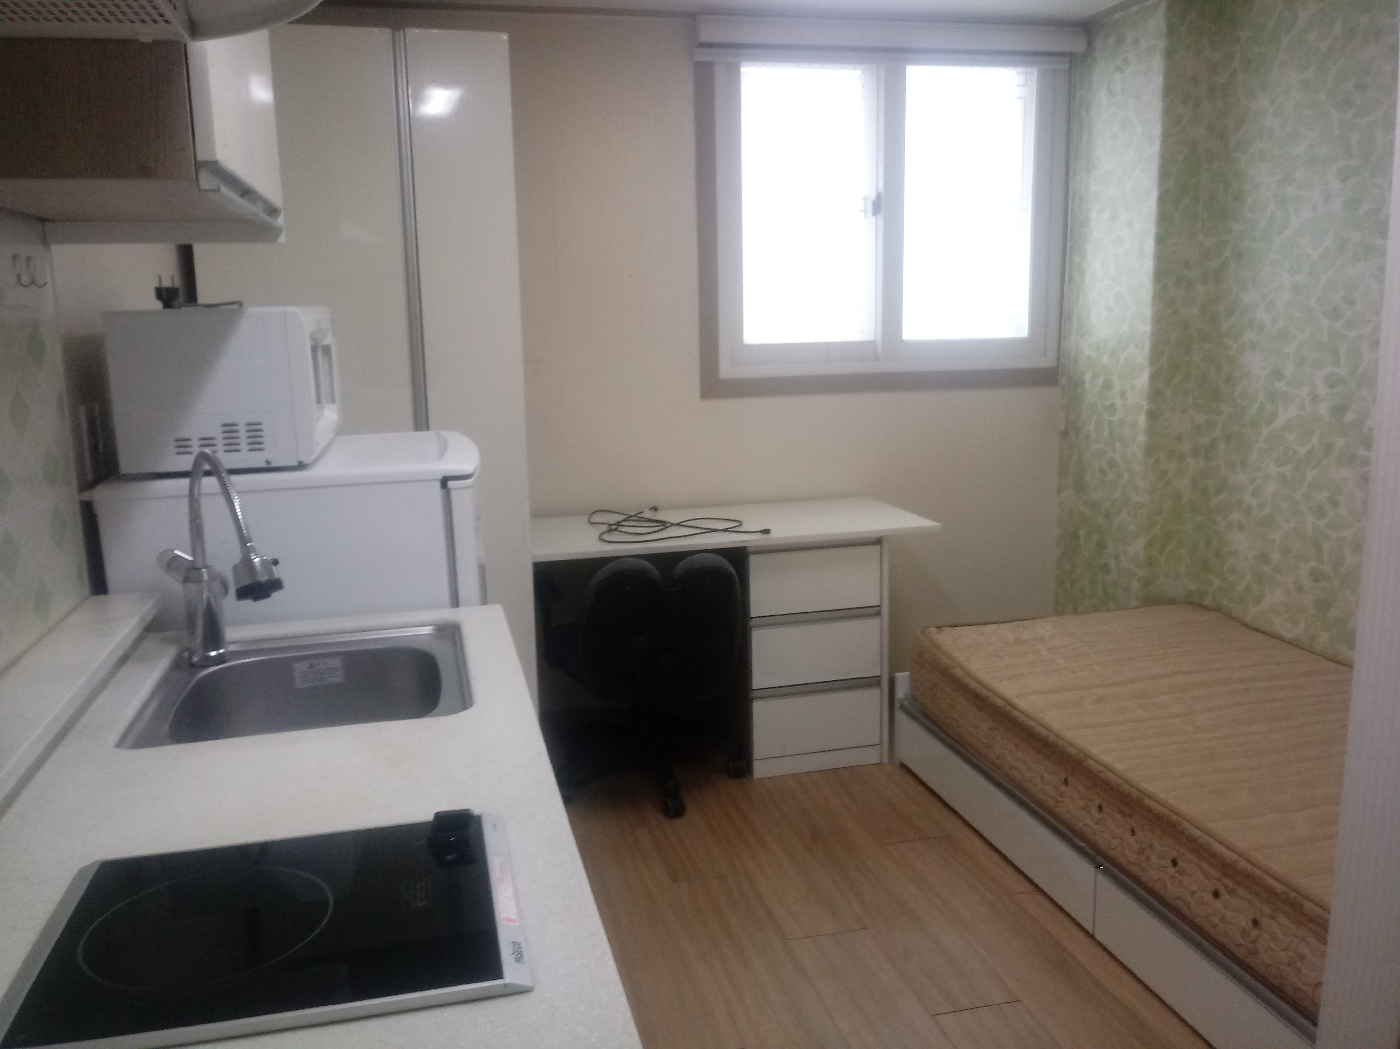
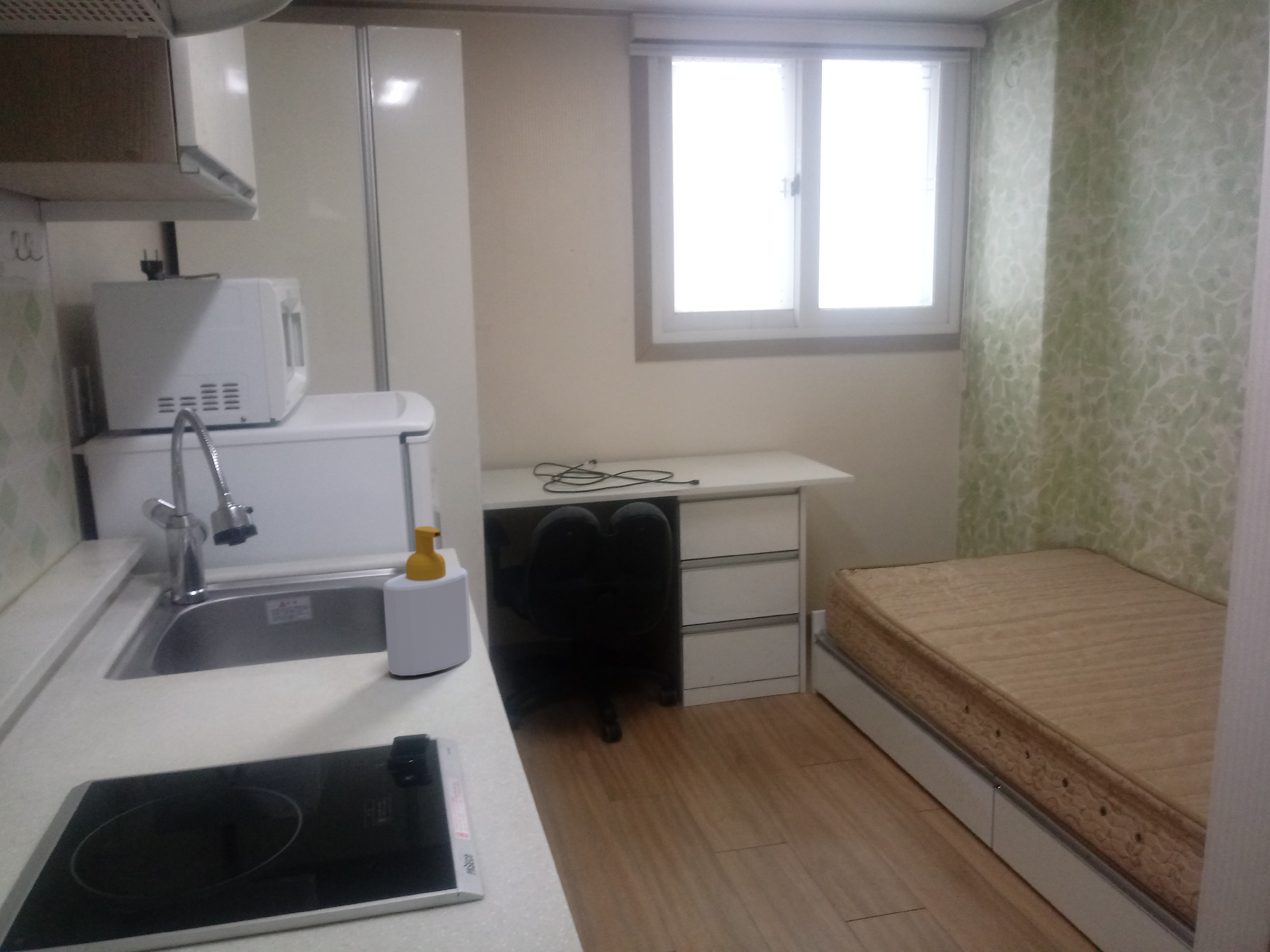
+ soap bottle [383,526,472,676]
